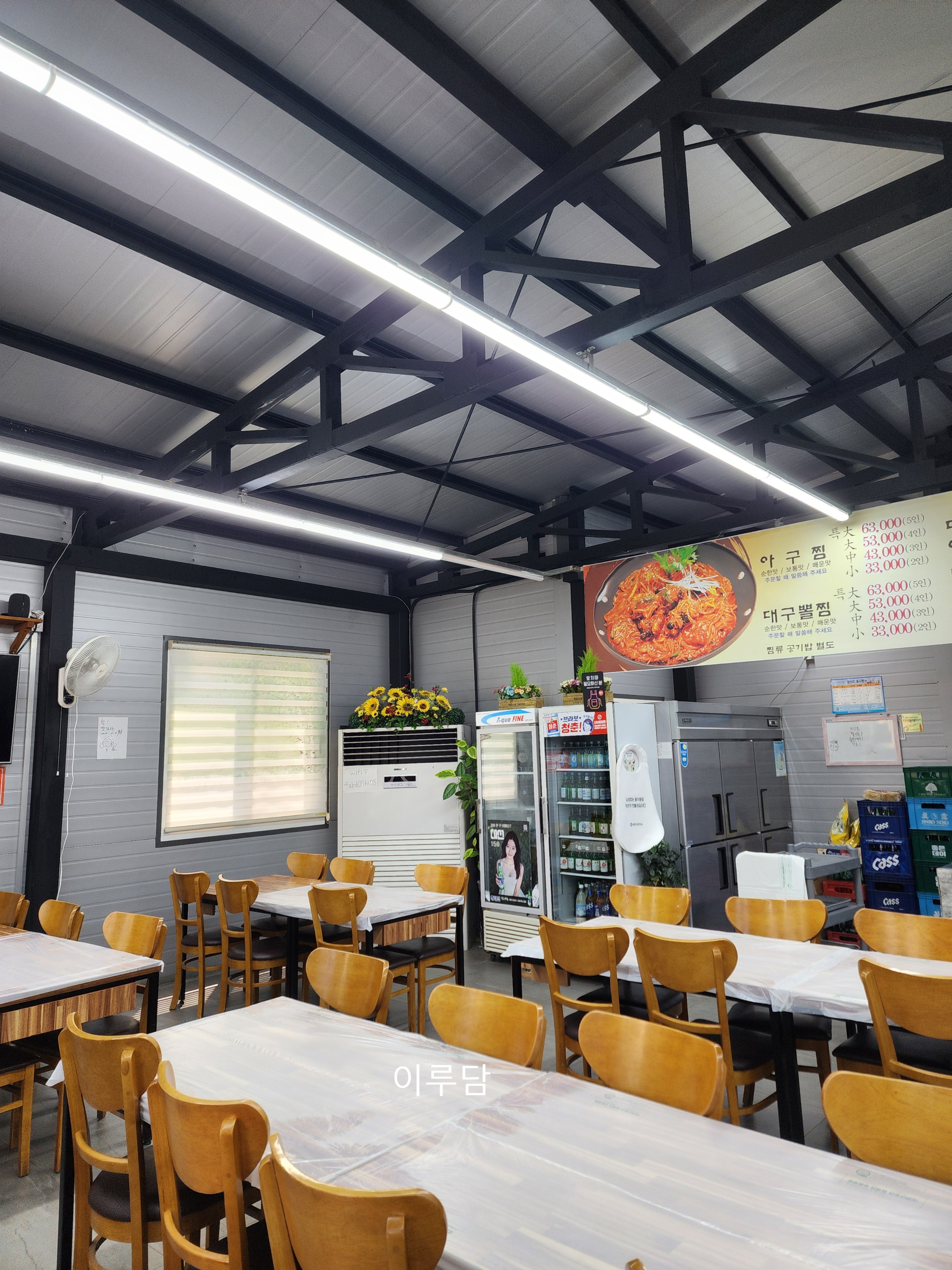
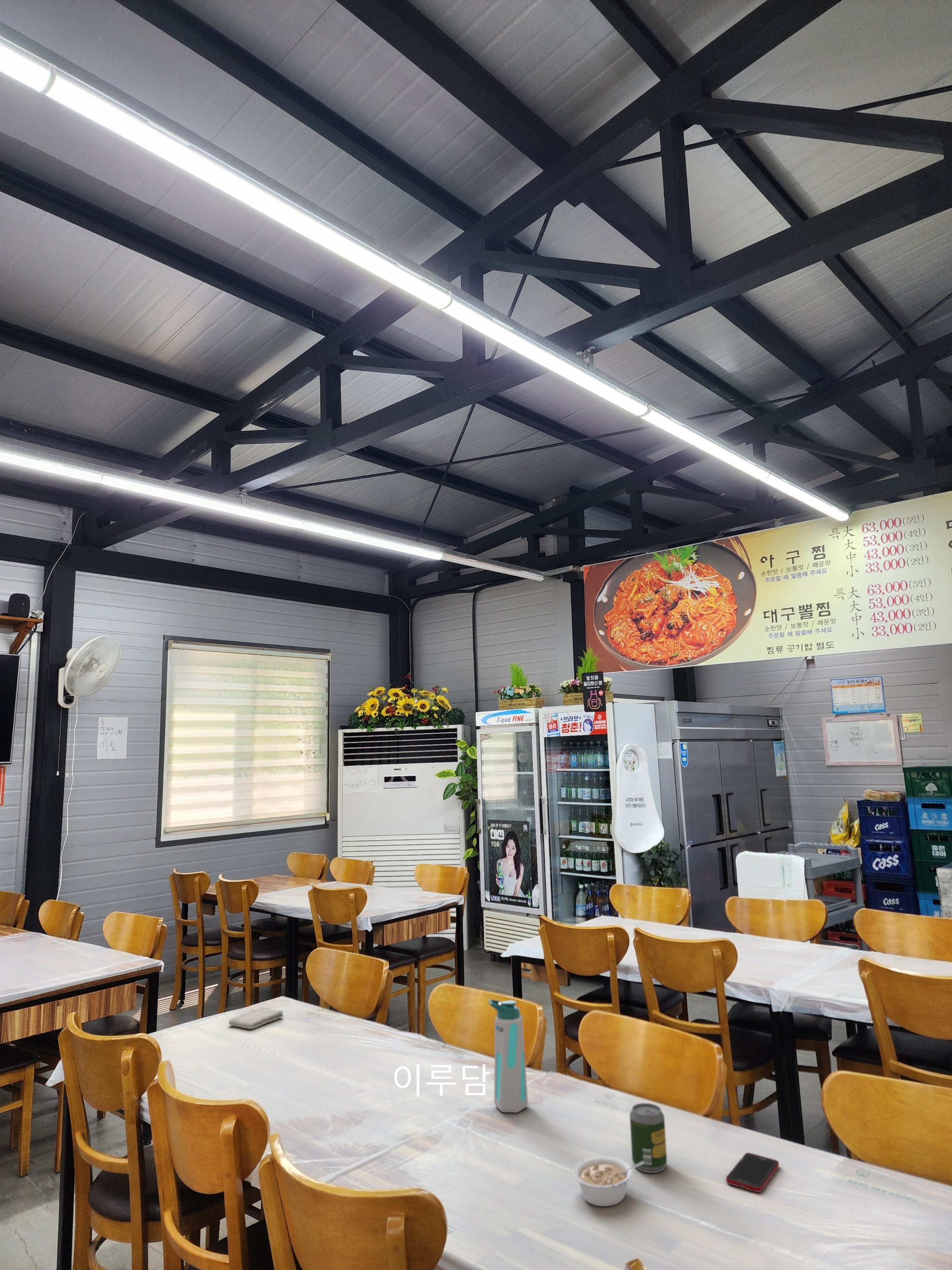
+ cell phone [726,1152,779,1193]
+ water bottle [487,999,528,1113]
+ soda can [629,1103,668,1173]
+ legume [572,1156,644,1207]
+ washcloth [228,1007,284,1030]
